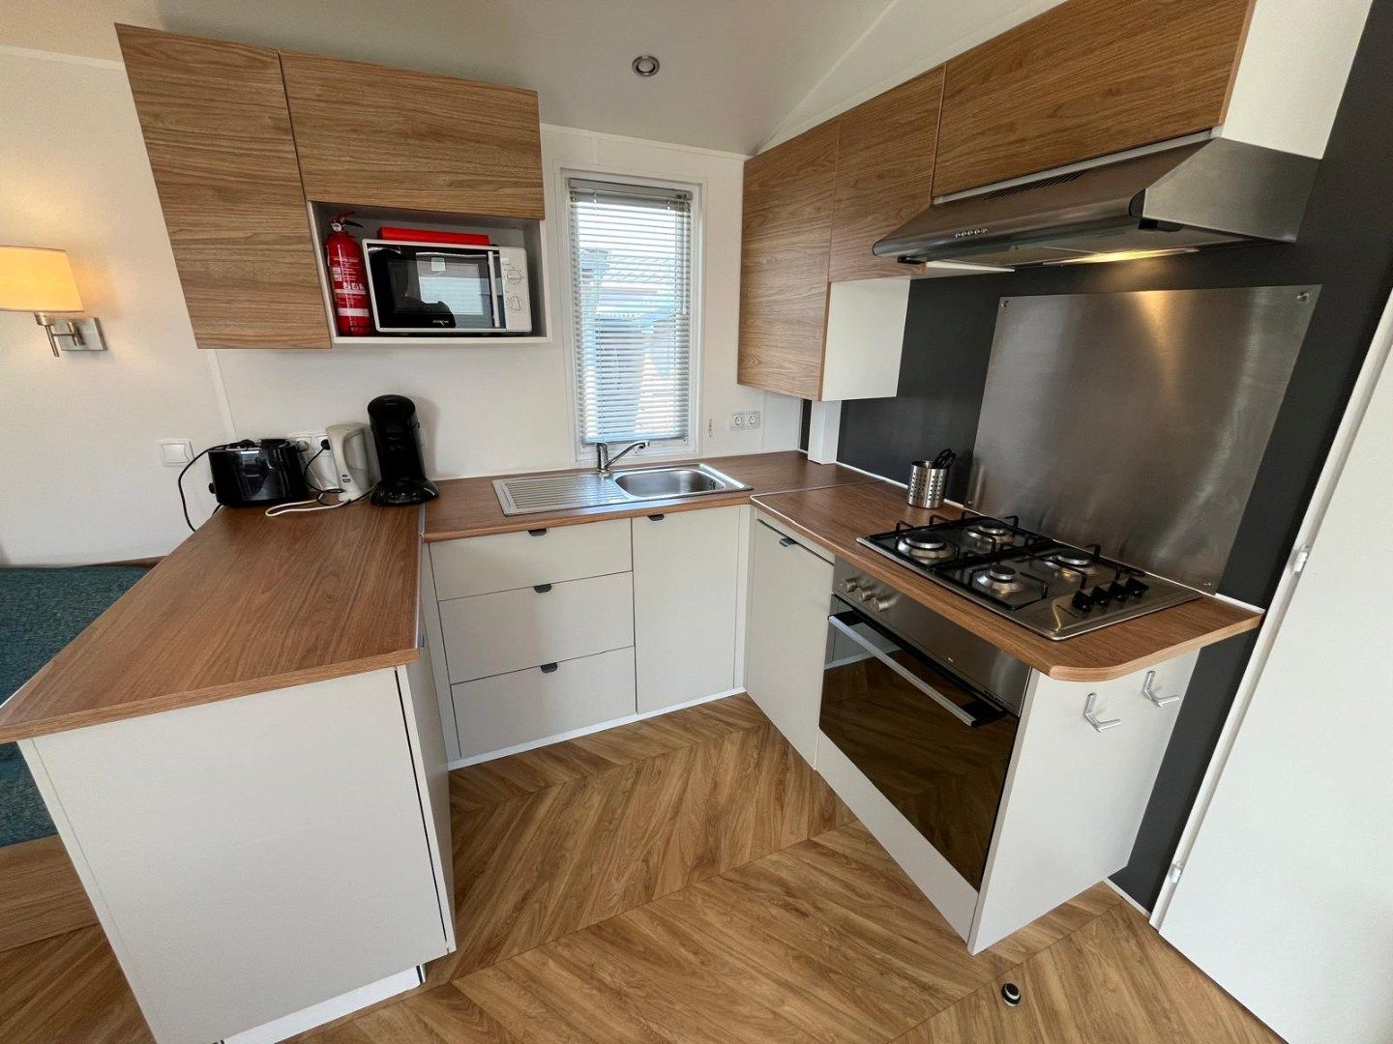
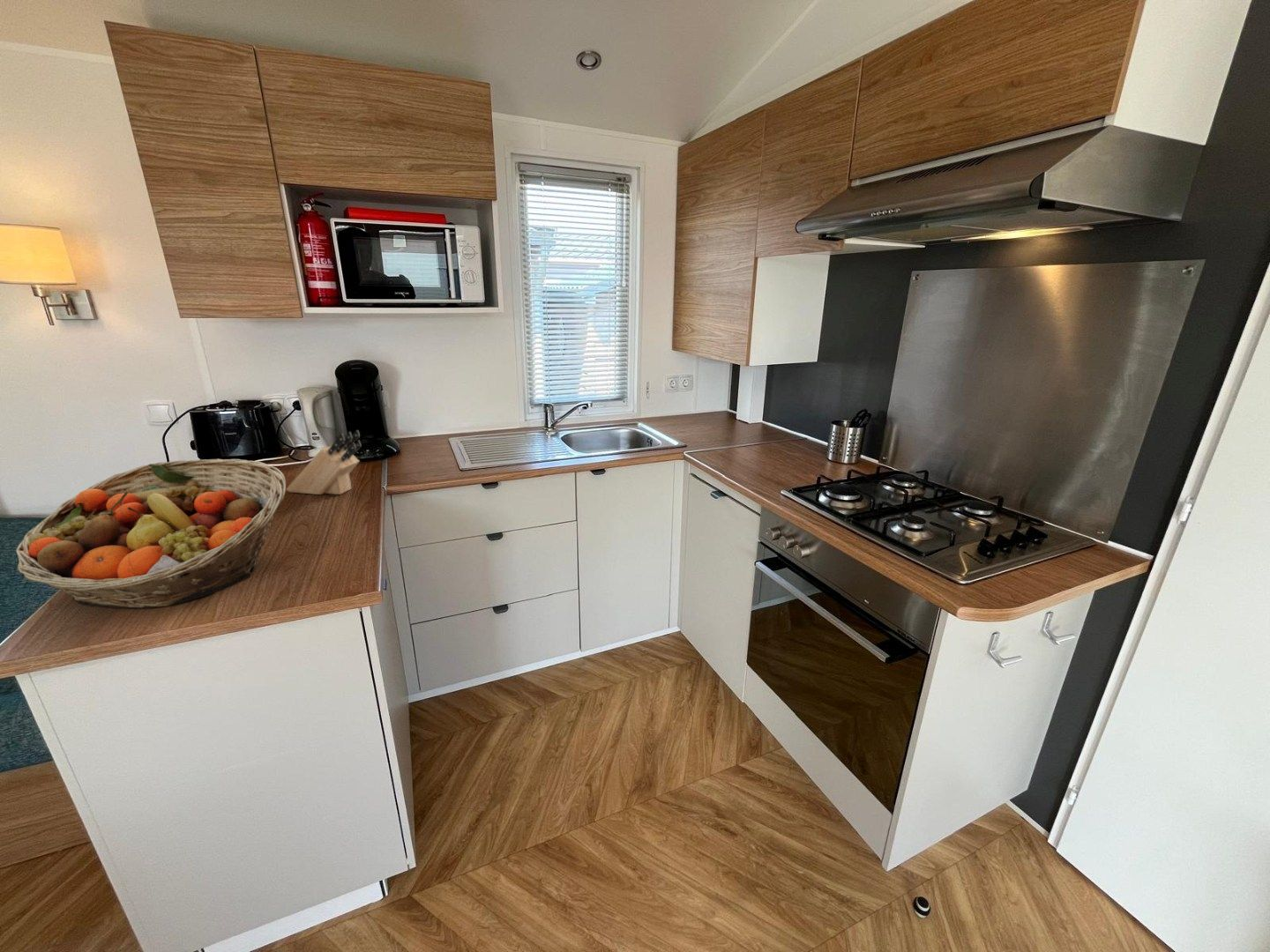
+ knife block [286,429,362,495]
+ fruit basket [15,457,287,609]
